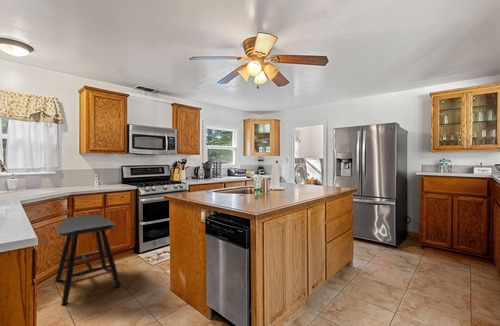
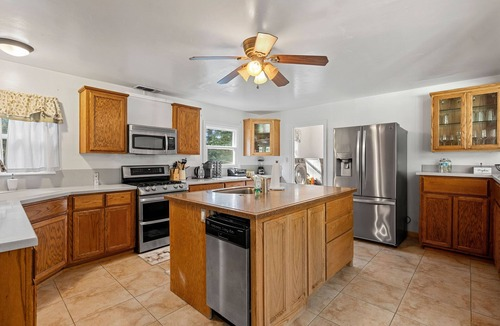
- stool [54,213,122,306]
